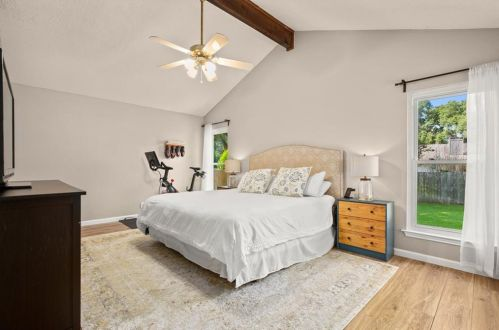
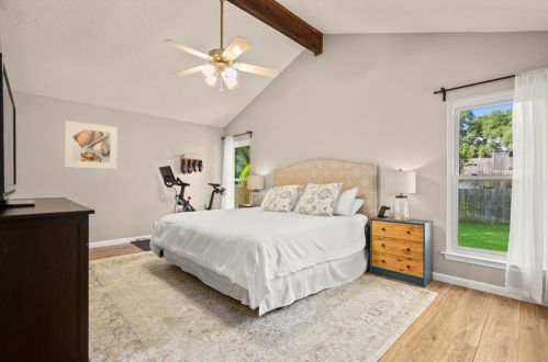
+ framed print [64,120,119,170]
